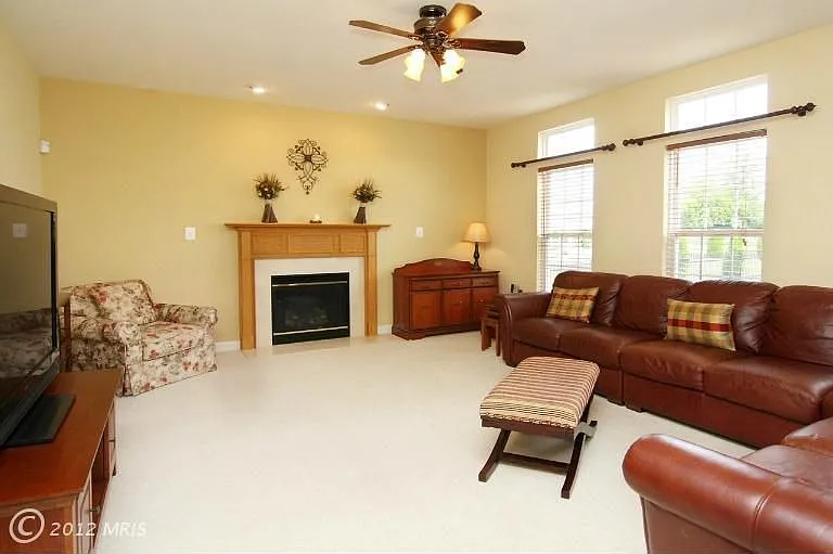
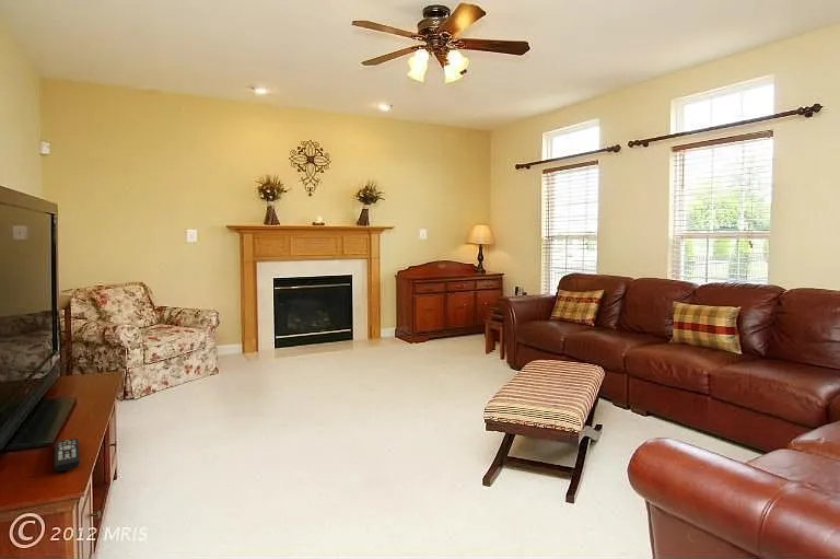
+ remote control [54,438,81,471]
